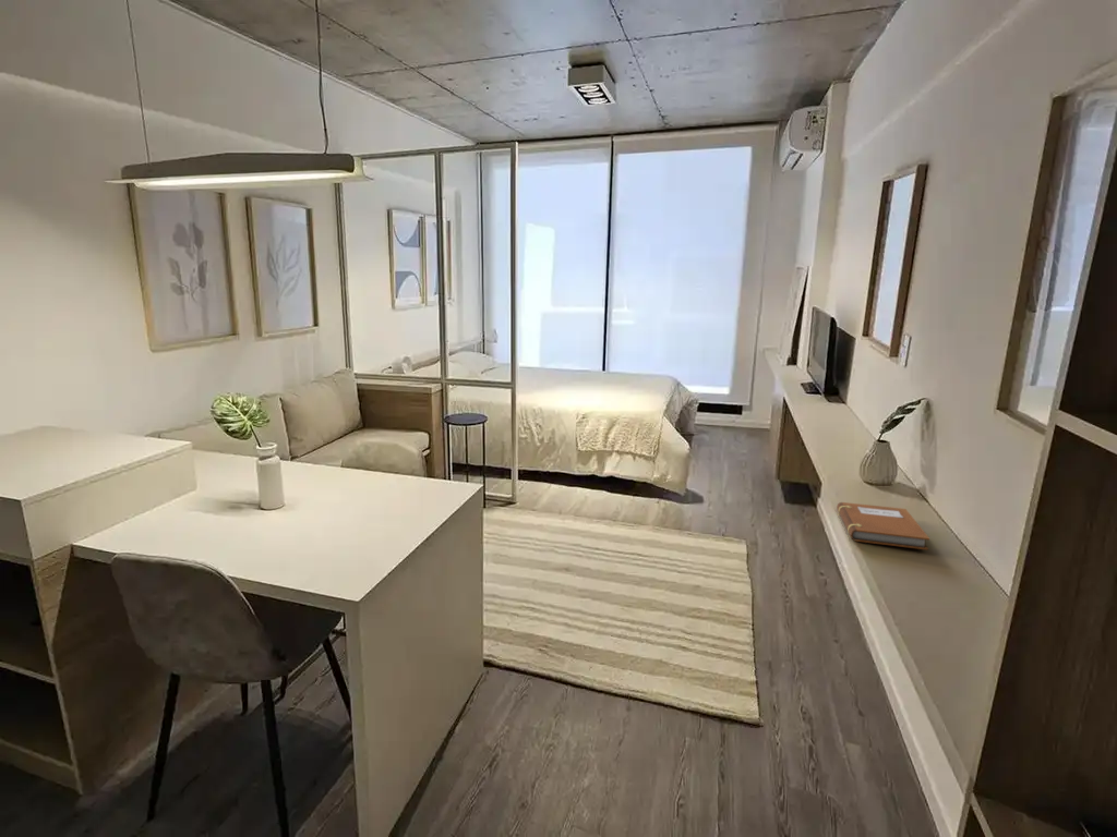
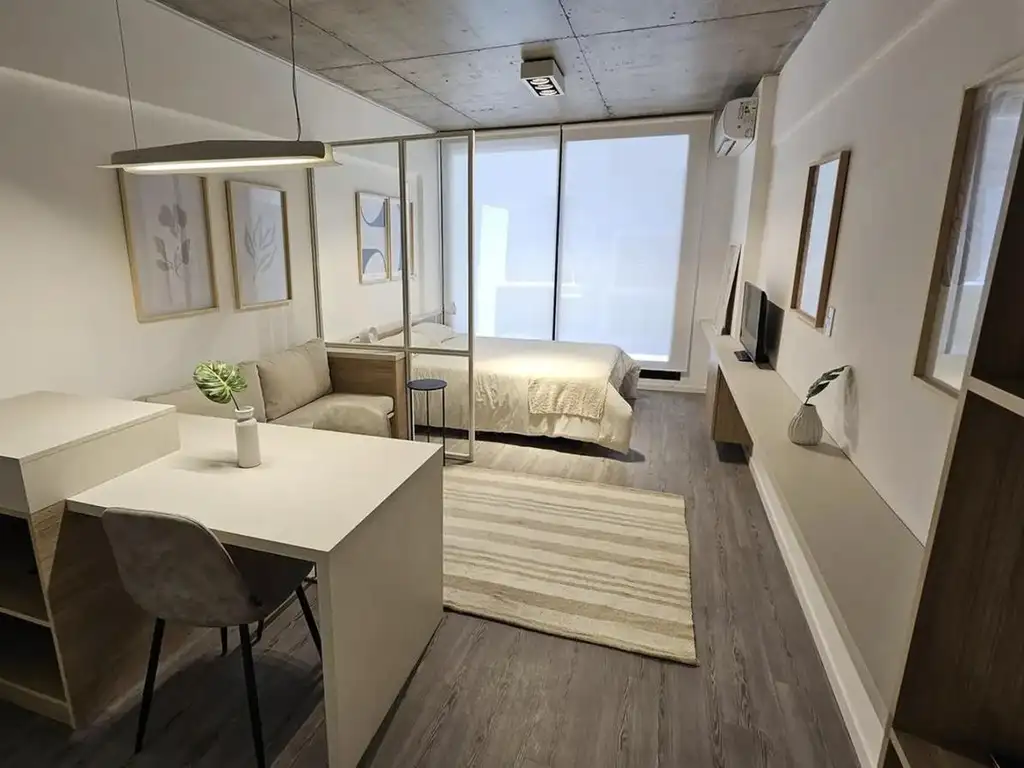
- notebook [836,501,930,550]
